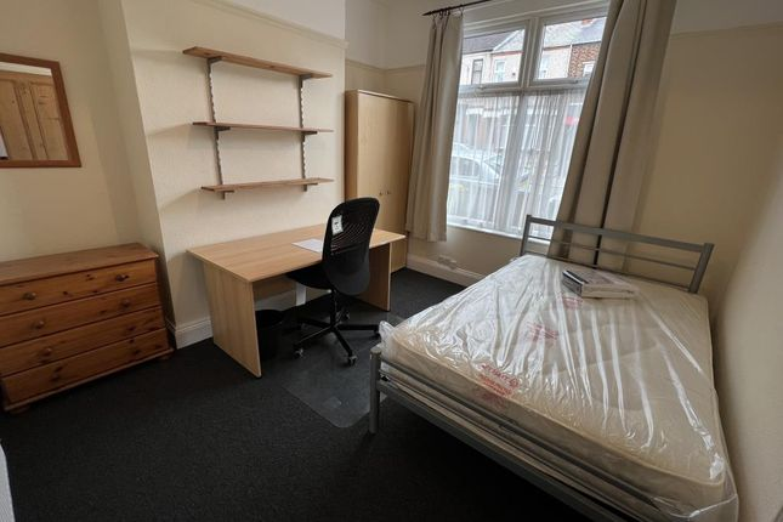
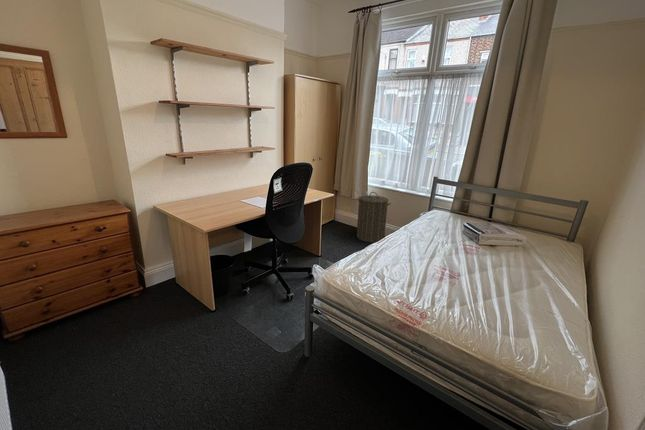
+ laundry hamper [356,191,392,244]
